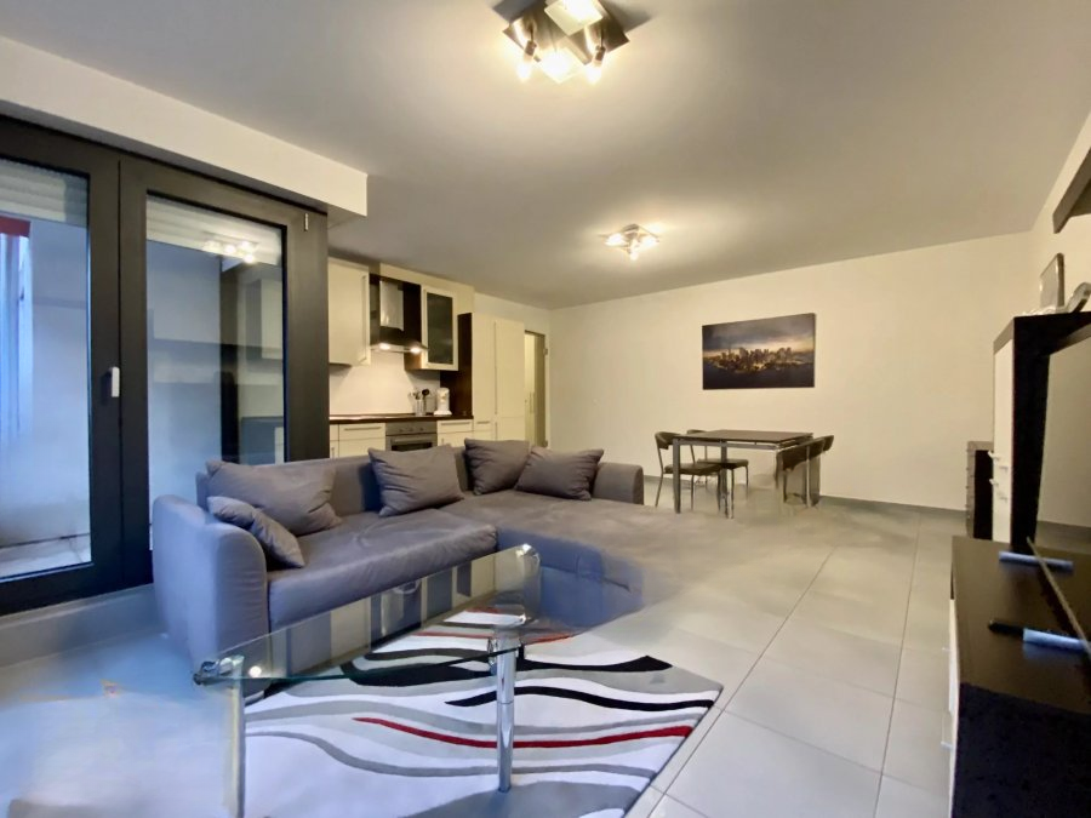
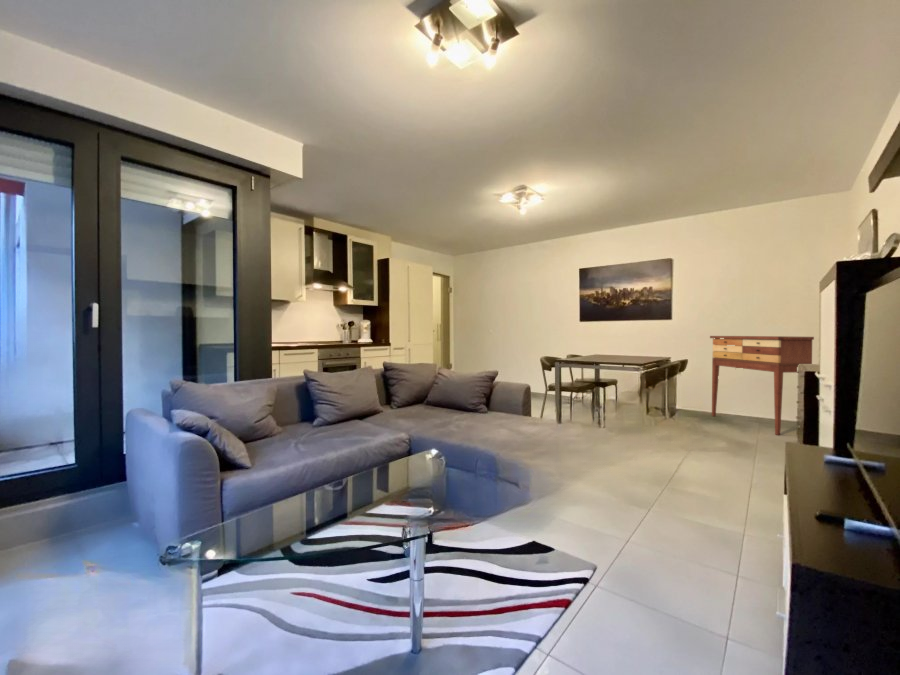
+ console table [709,335,815,436]
